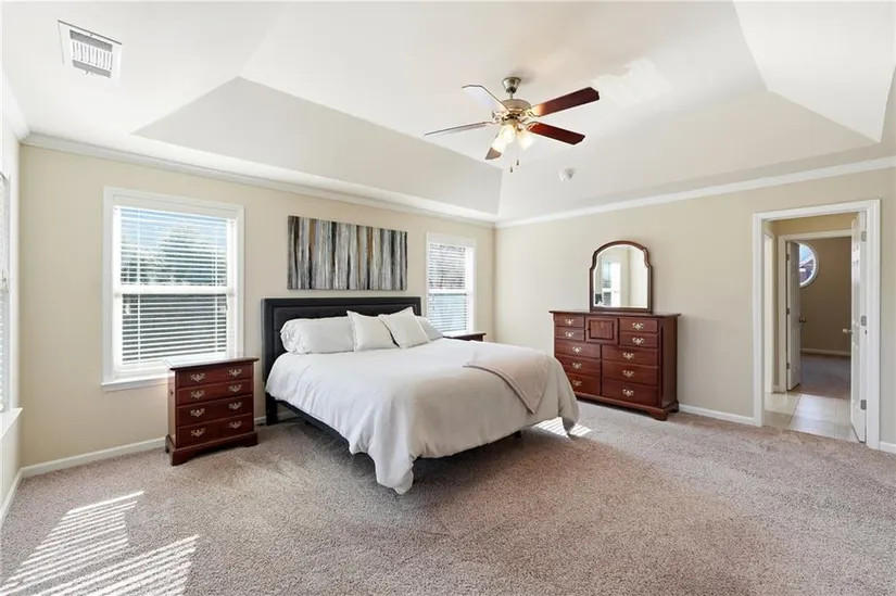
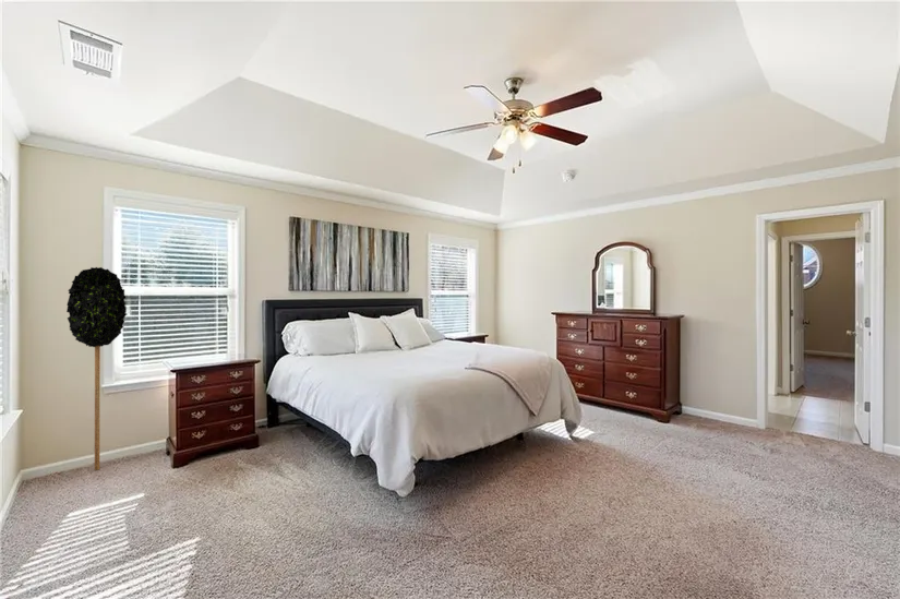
+ decorative plant [65,266,128,471]
